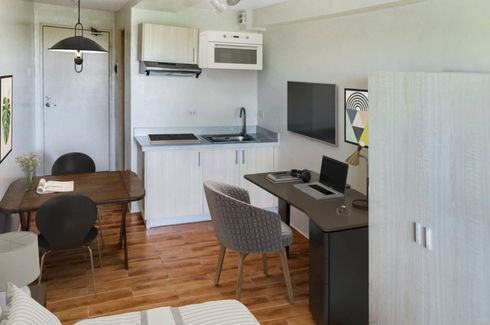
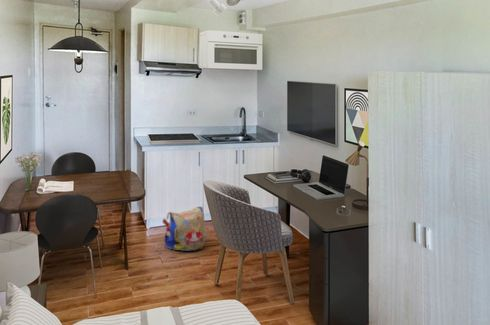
+ backpack [161,206,207,252]
